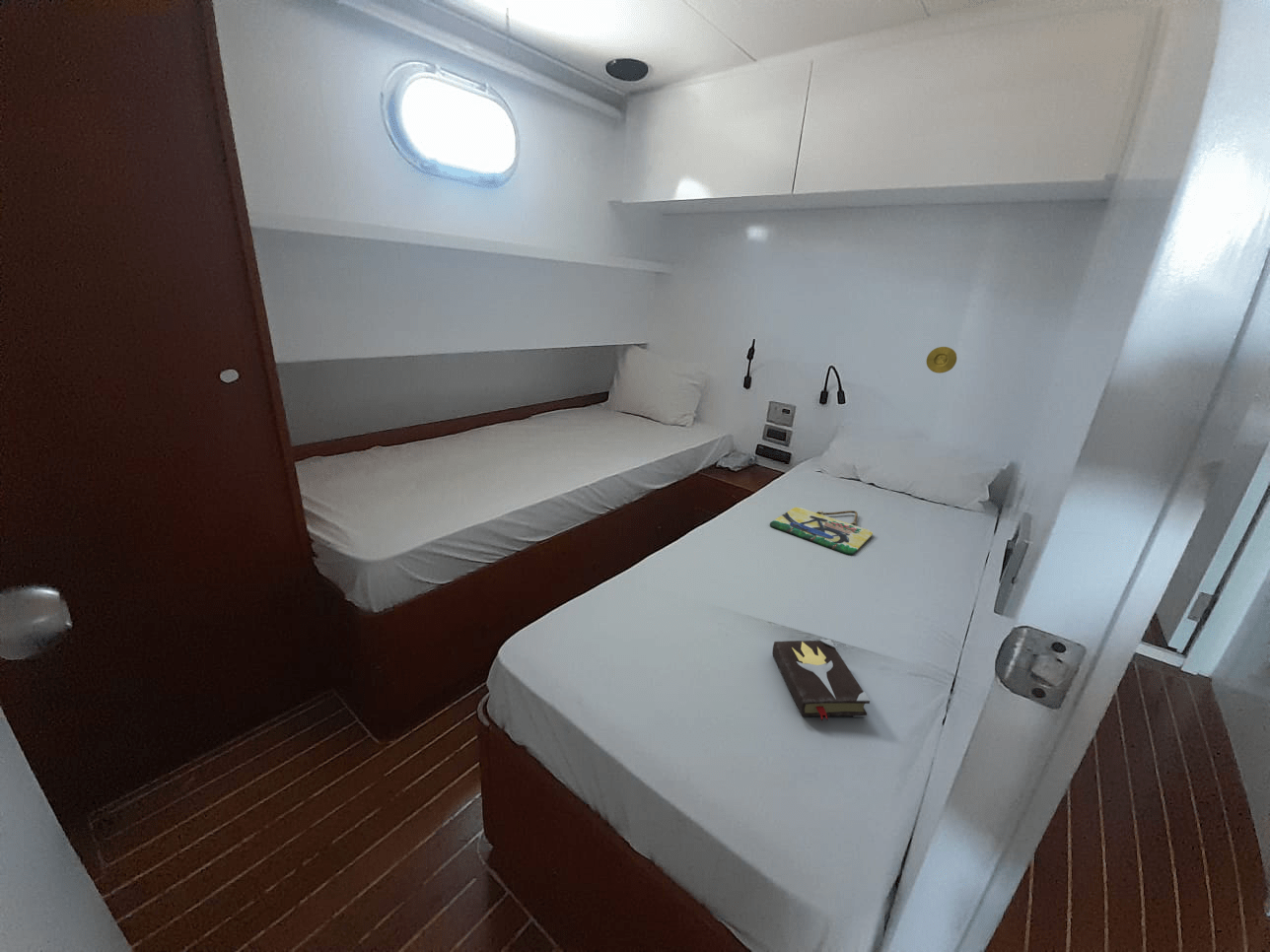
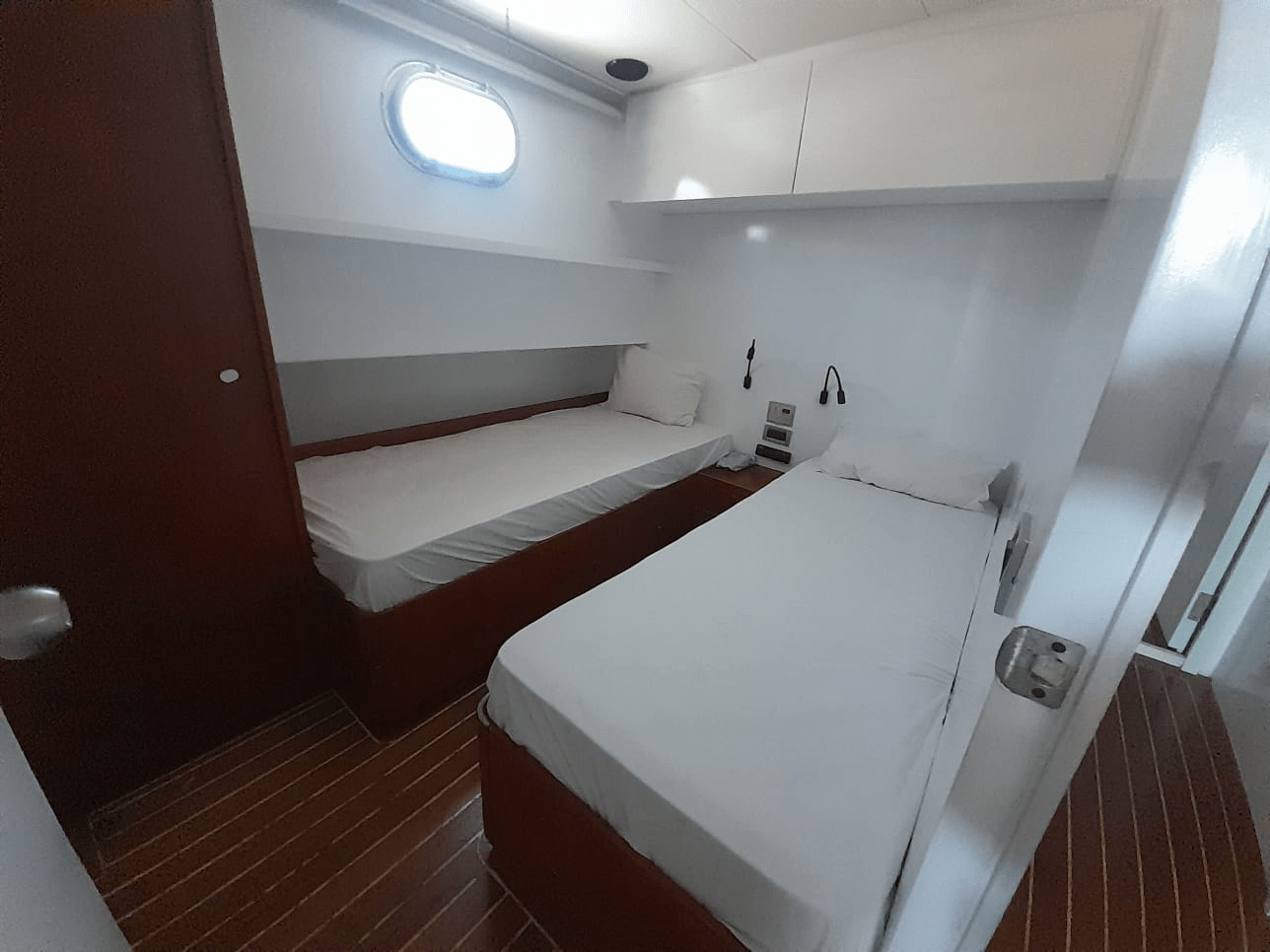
- hardback book [771,639,871,721]
- home sign [769,507,874,556]
- compass [926,346,957,374]
